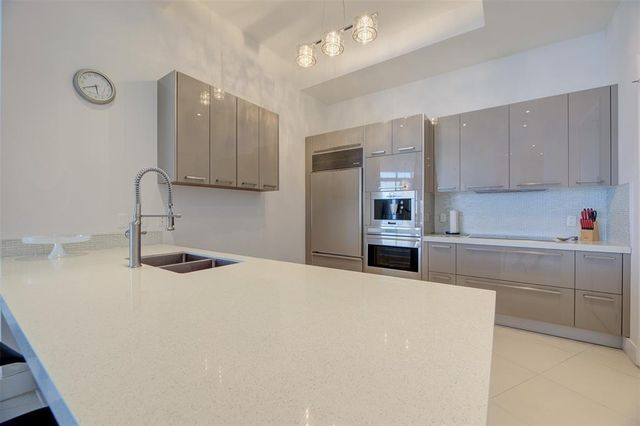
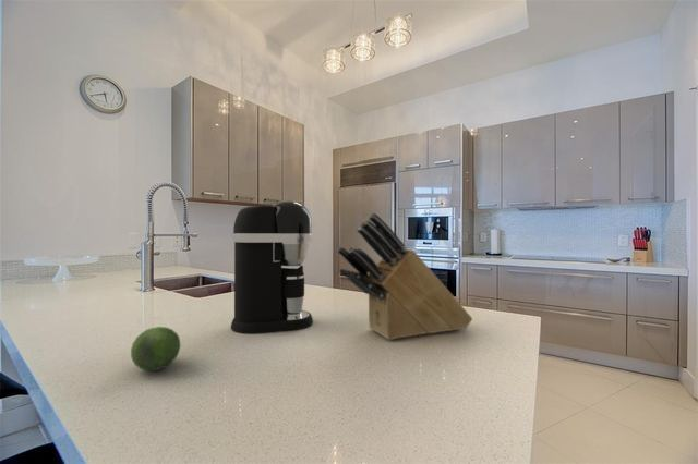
+ knife block [337,212,473,341]
+ fruit [130,326,182,371]
+ coffee maker [230,200,314,334]
